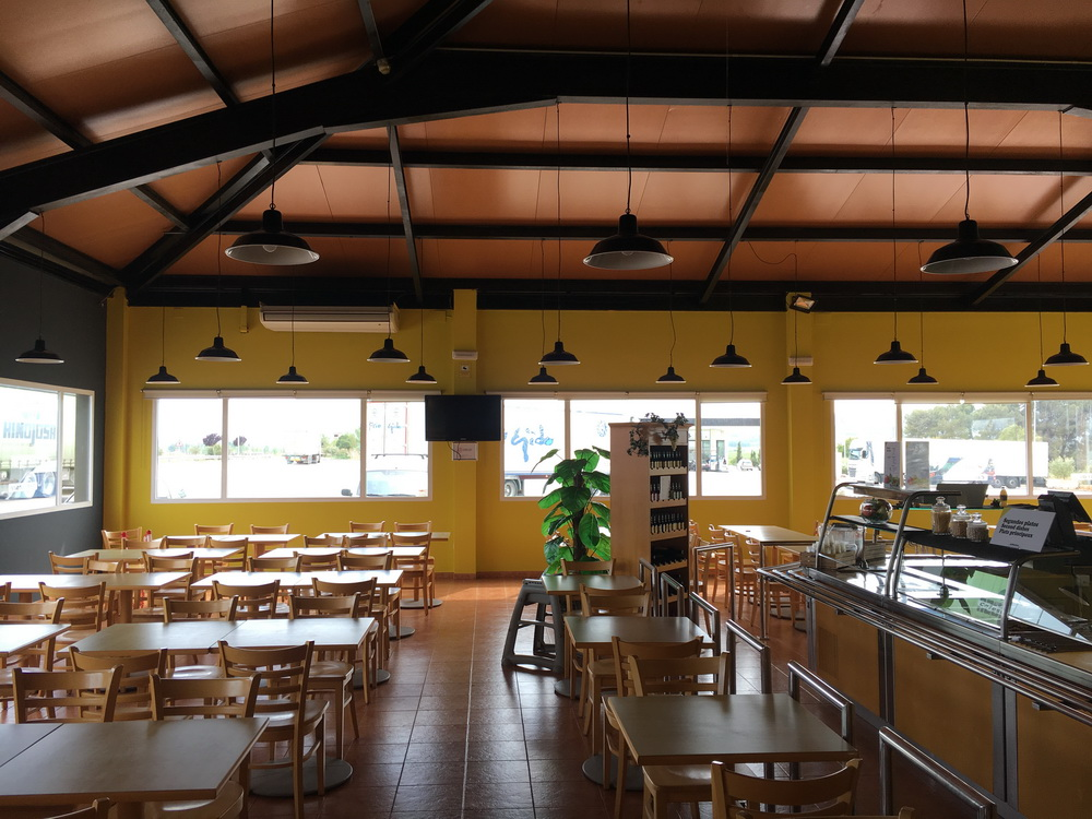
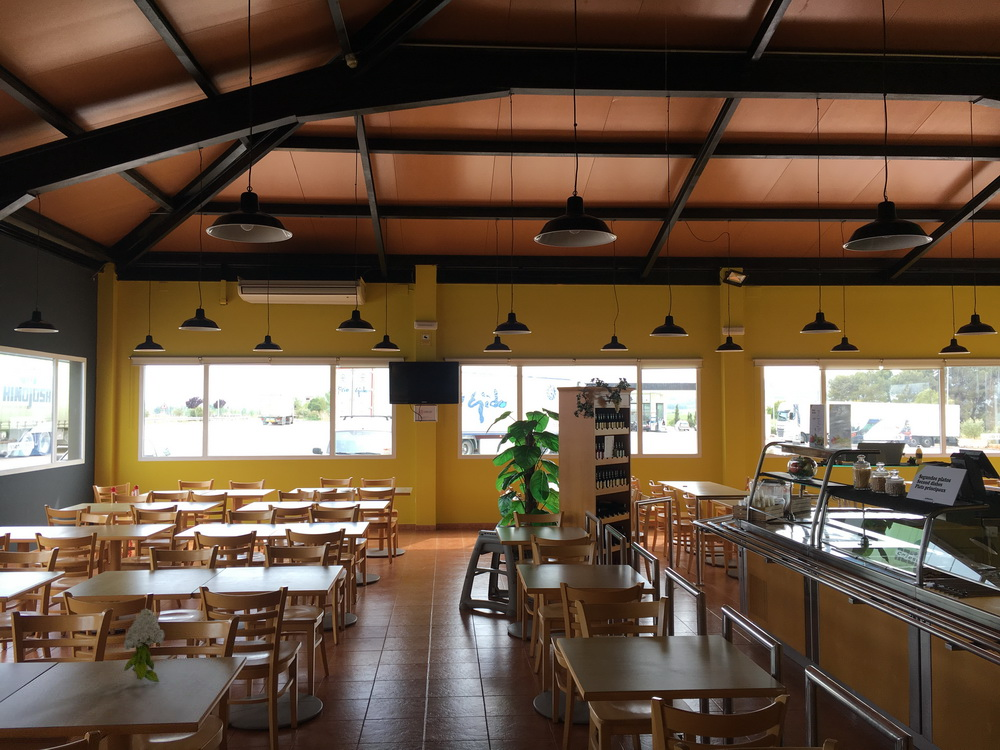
+ flower [123,608,165,683]
